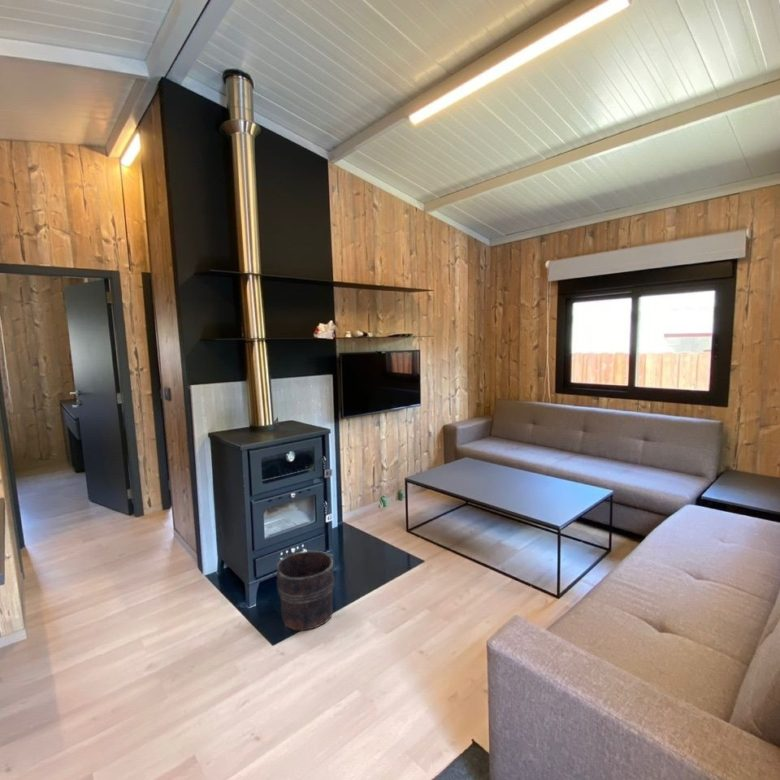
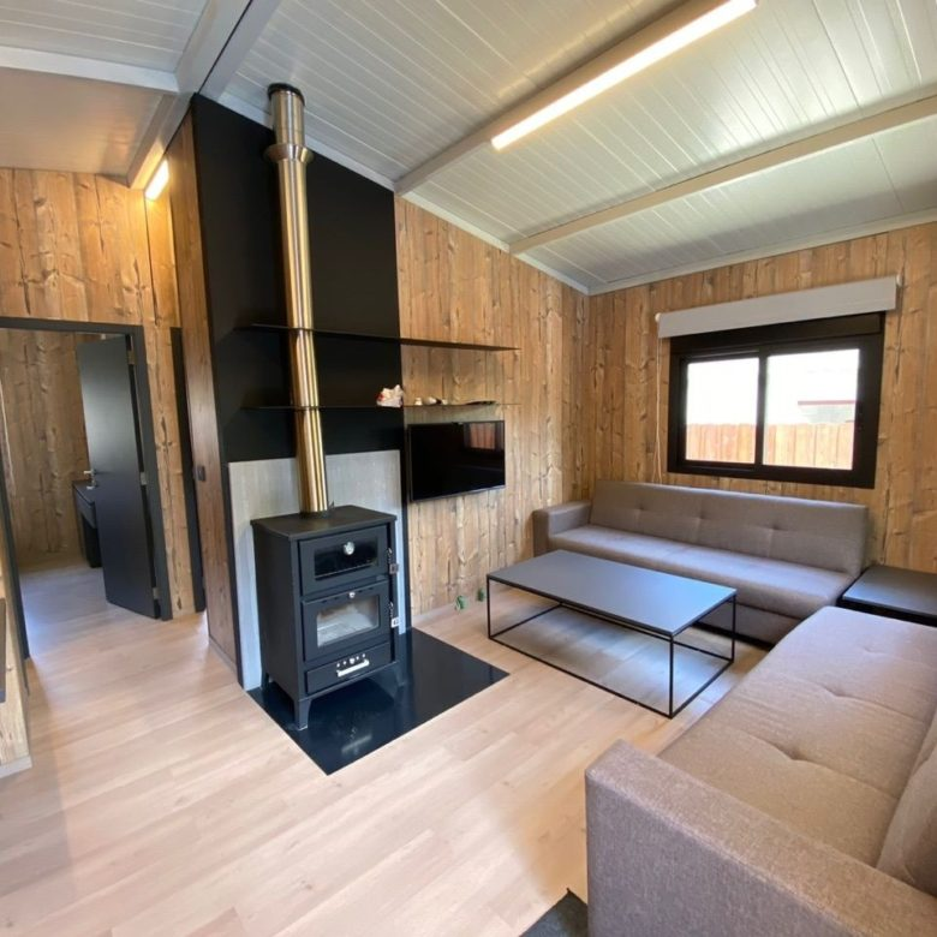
- bucket [271,550,336,631]
